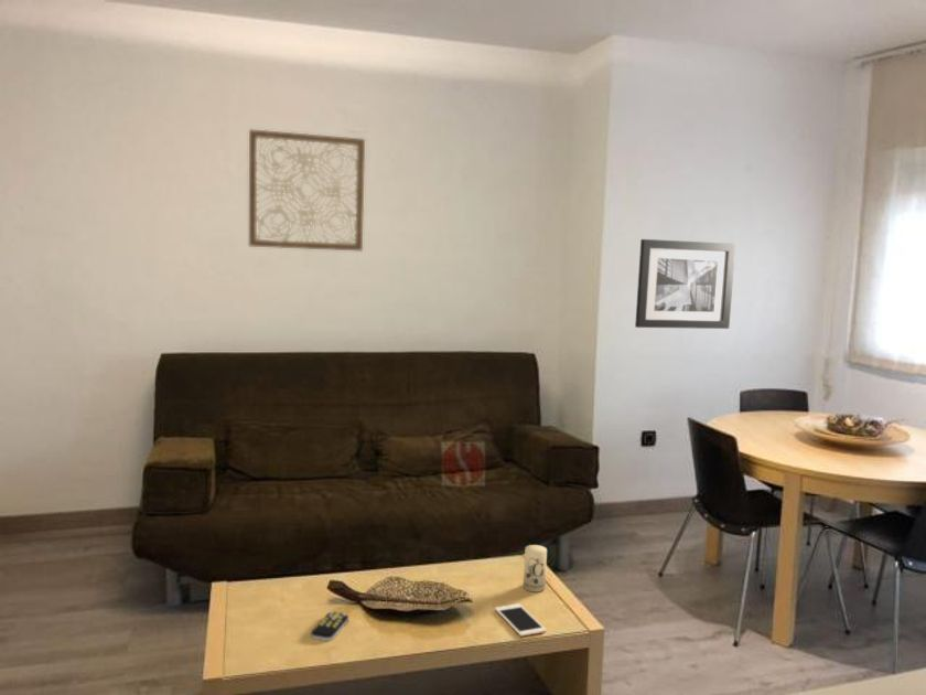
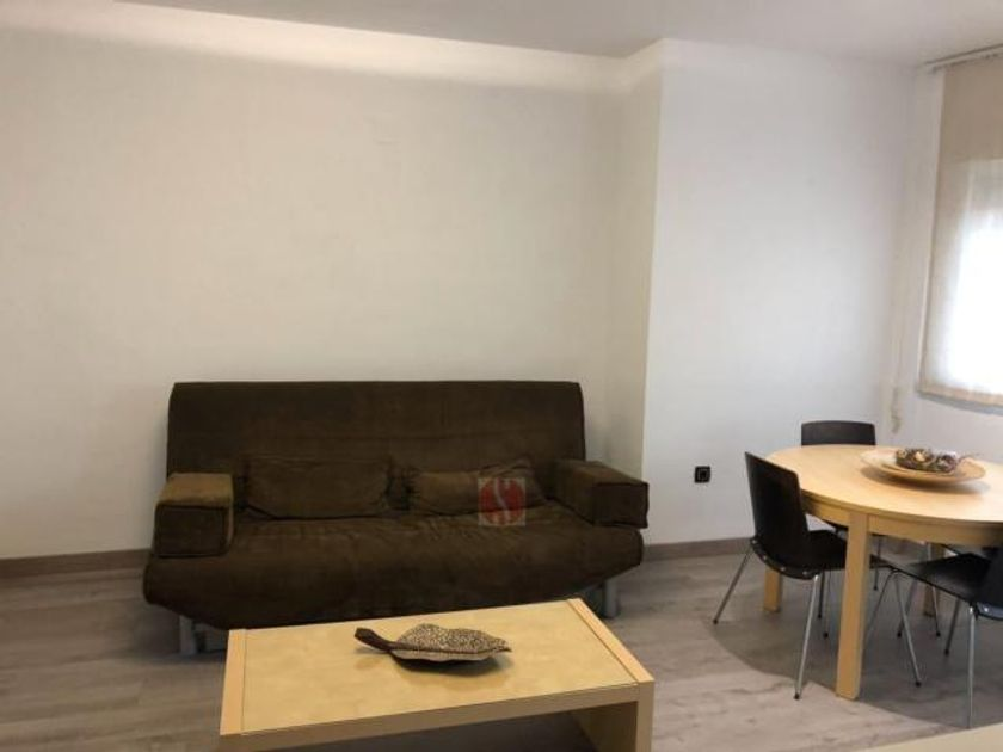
- candle [523,544,548,594]
- wall art [634,238,736,330]
- cell phone [494,602,547,638]
- remote control [310,610,349,642]
- wall art [248,128,366,252]
